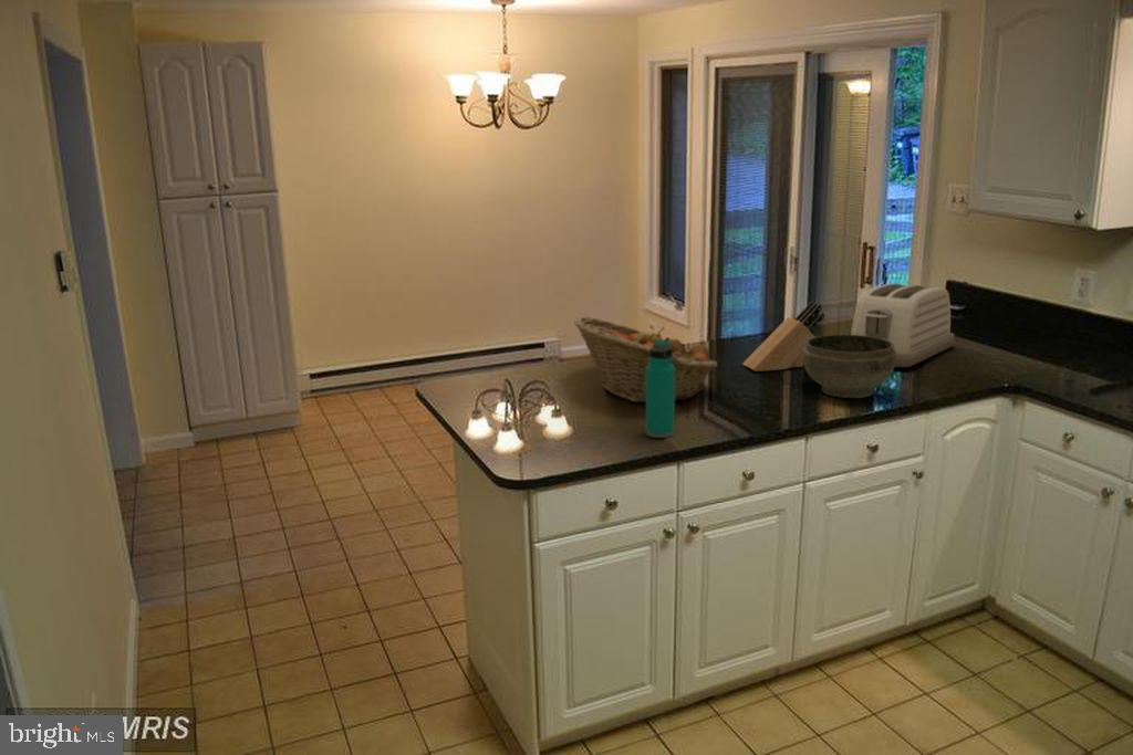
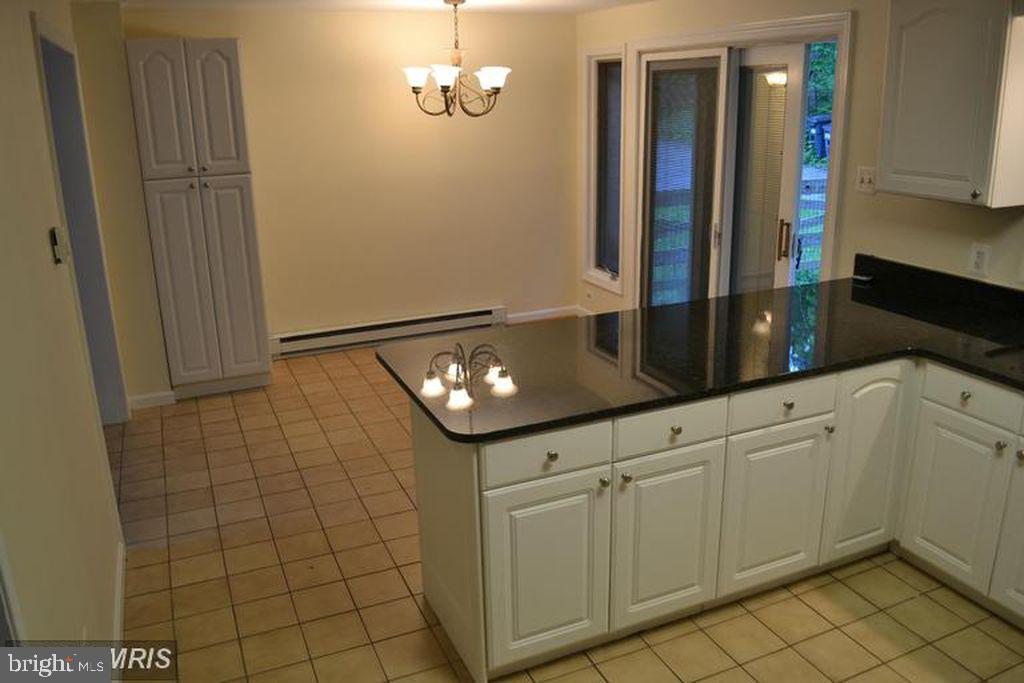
- knife block [741,301,825,373]
- water bottle [645,339,676,439]
- fruit basket [573,316,718,403]
- toaster [850,282,956,368]
- bowl [803,334,896,399]
